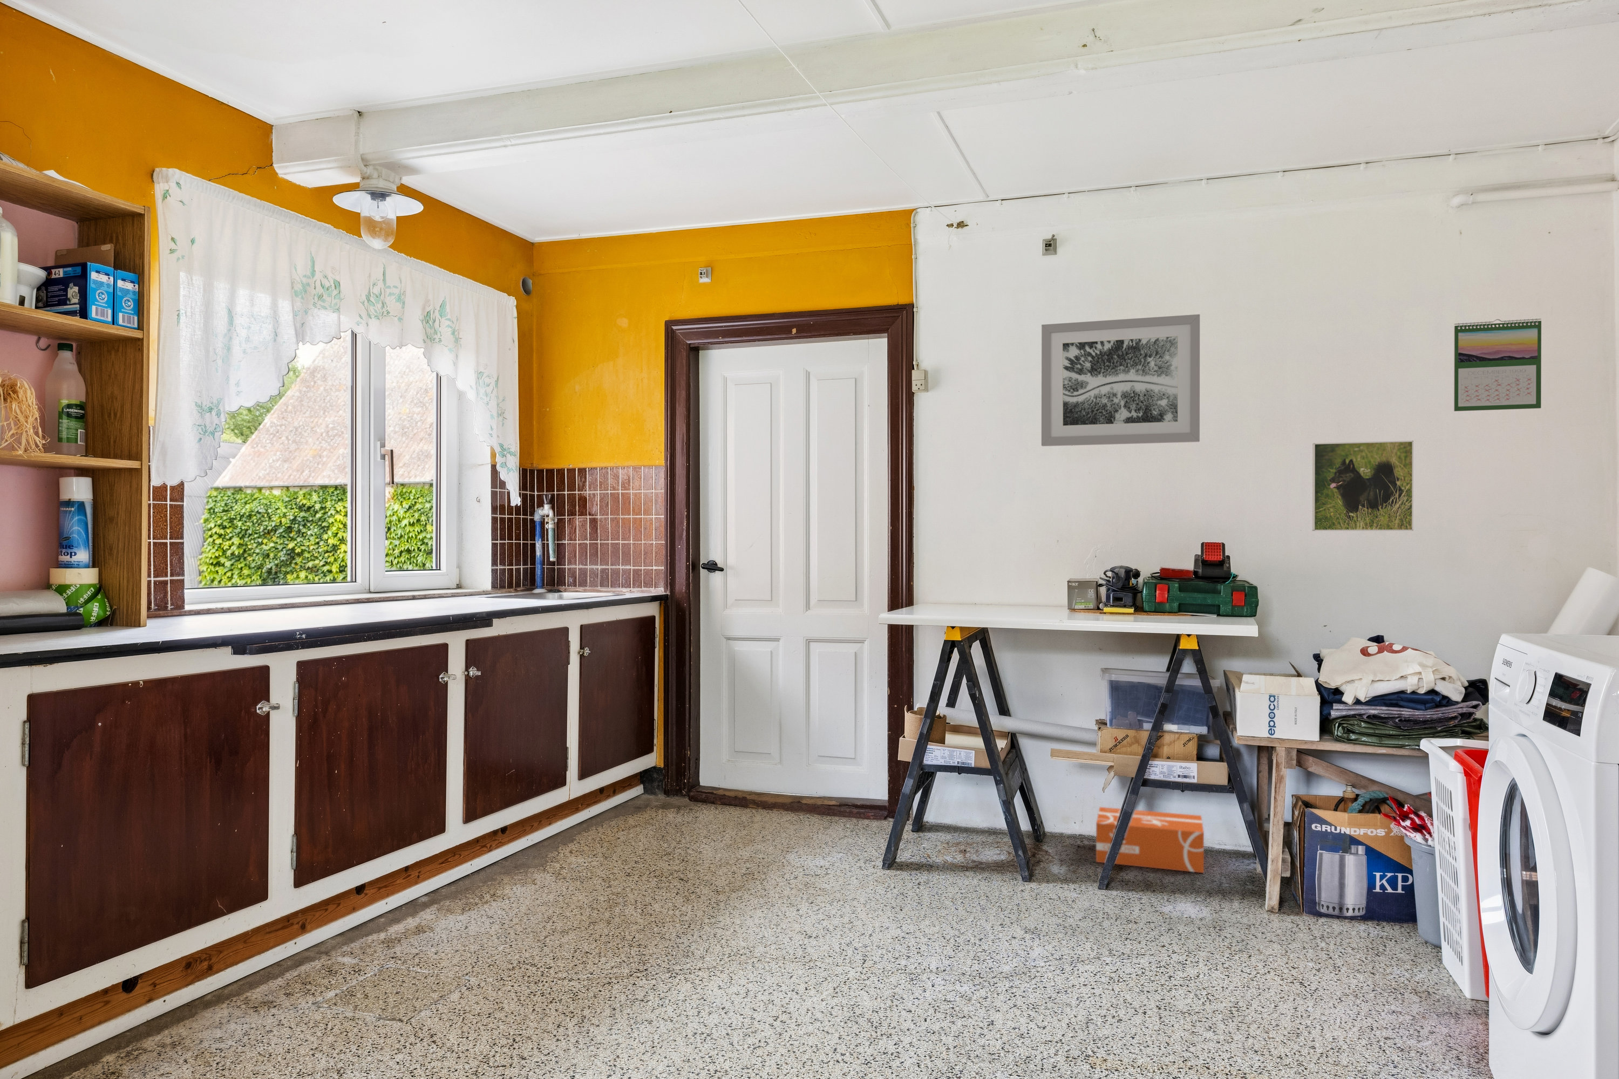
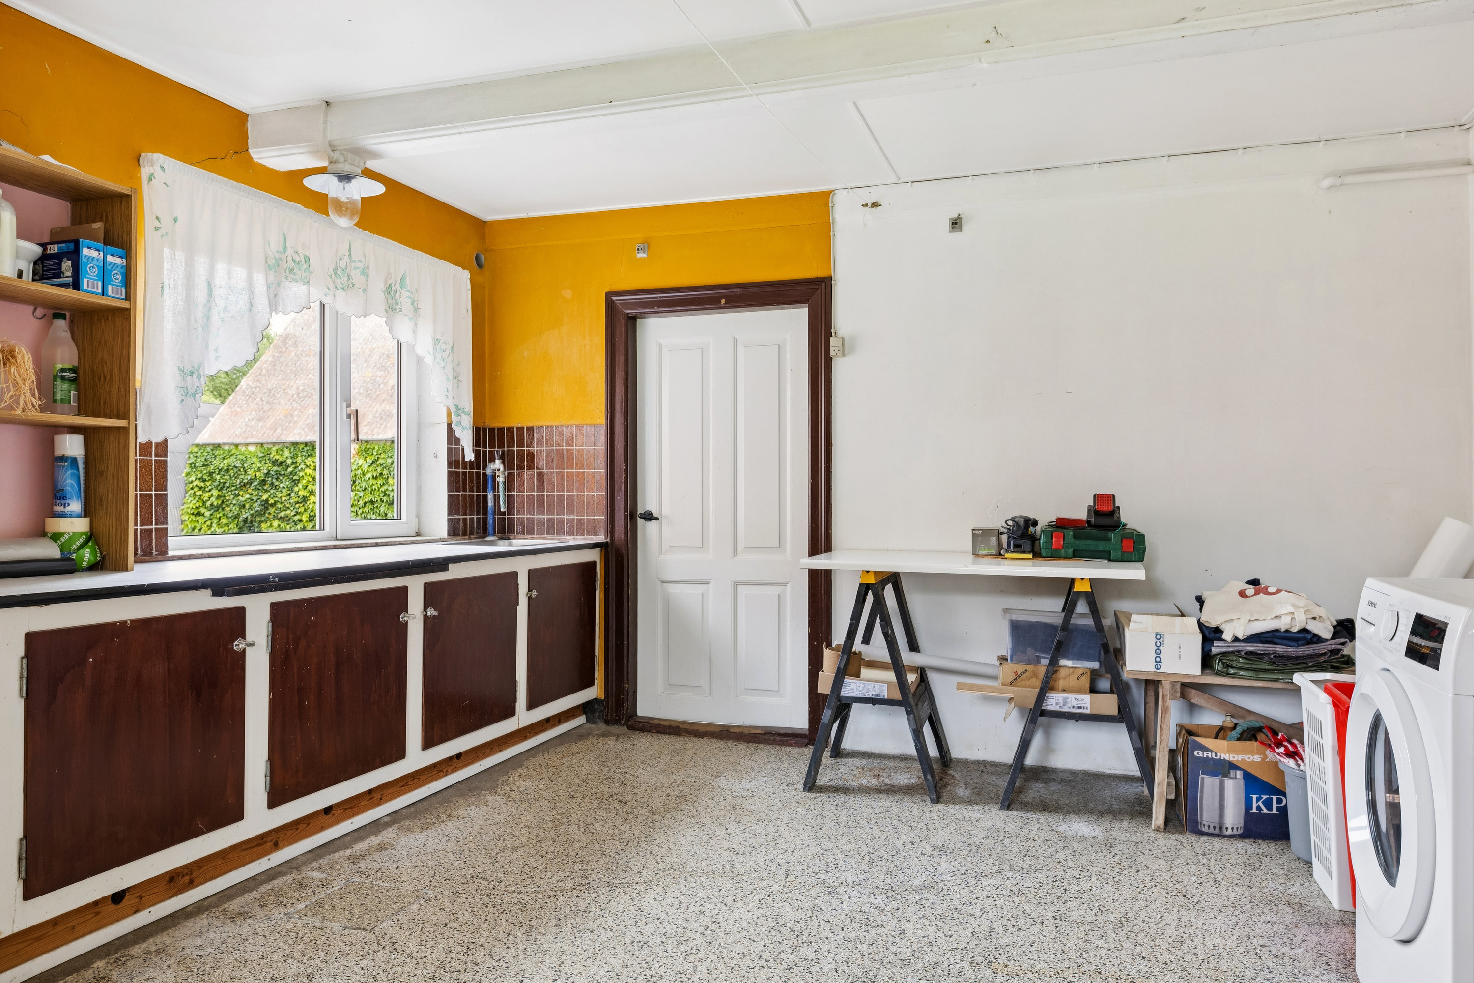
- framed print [1312,441,1414,531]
- cardboard box [1095,807,1205,873]
- wall art [1041,314,1200,447]
- calendar [1453,318,1542,412]
